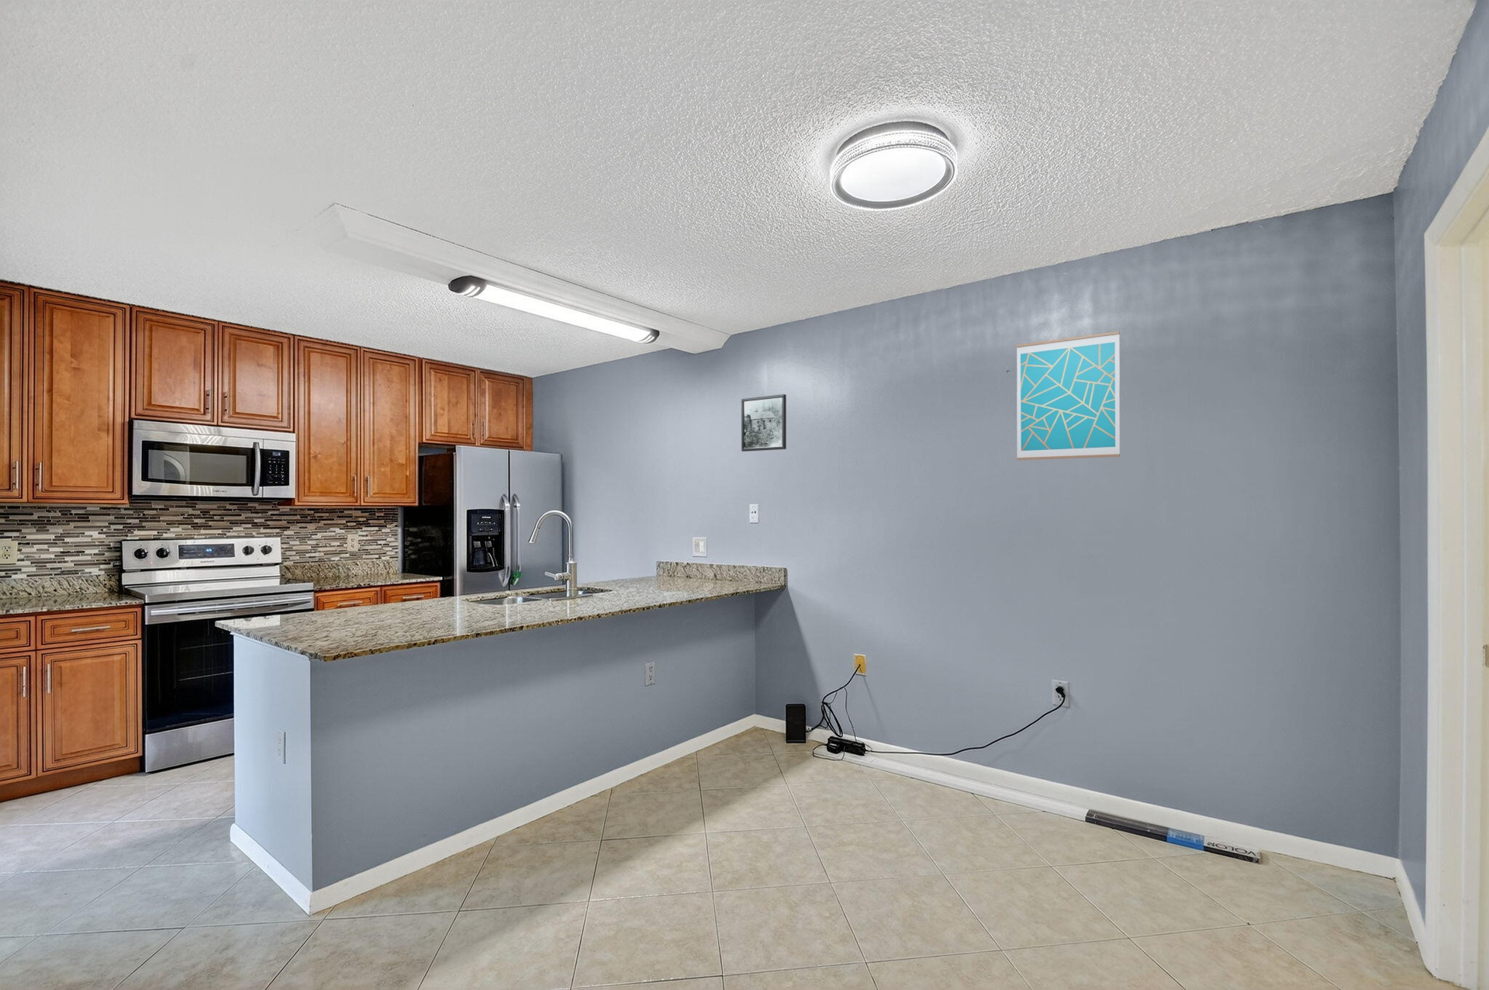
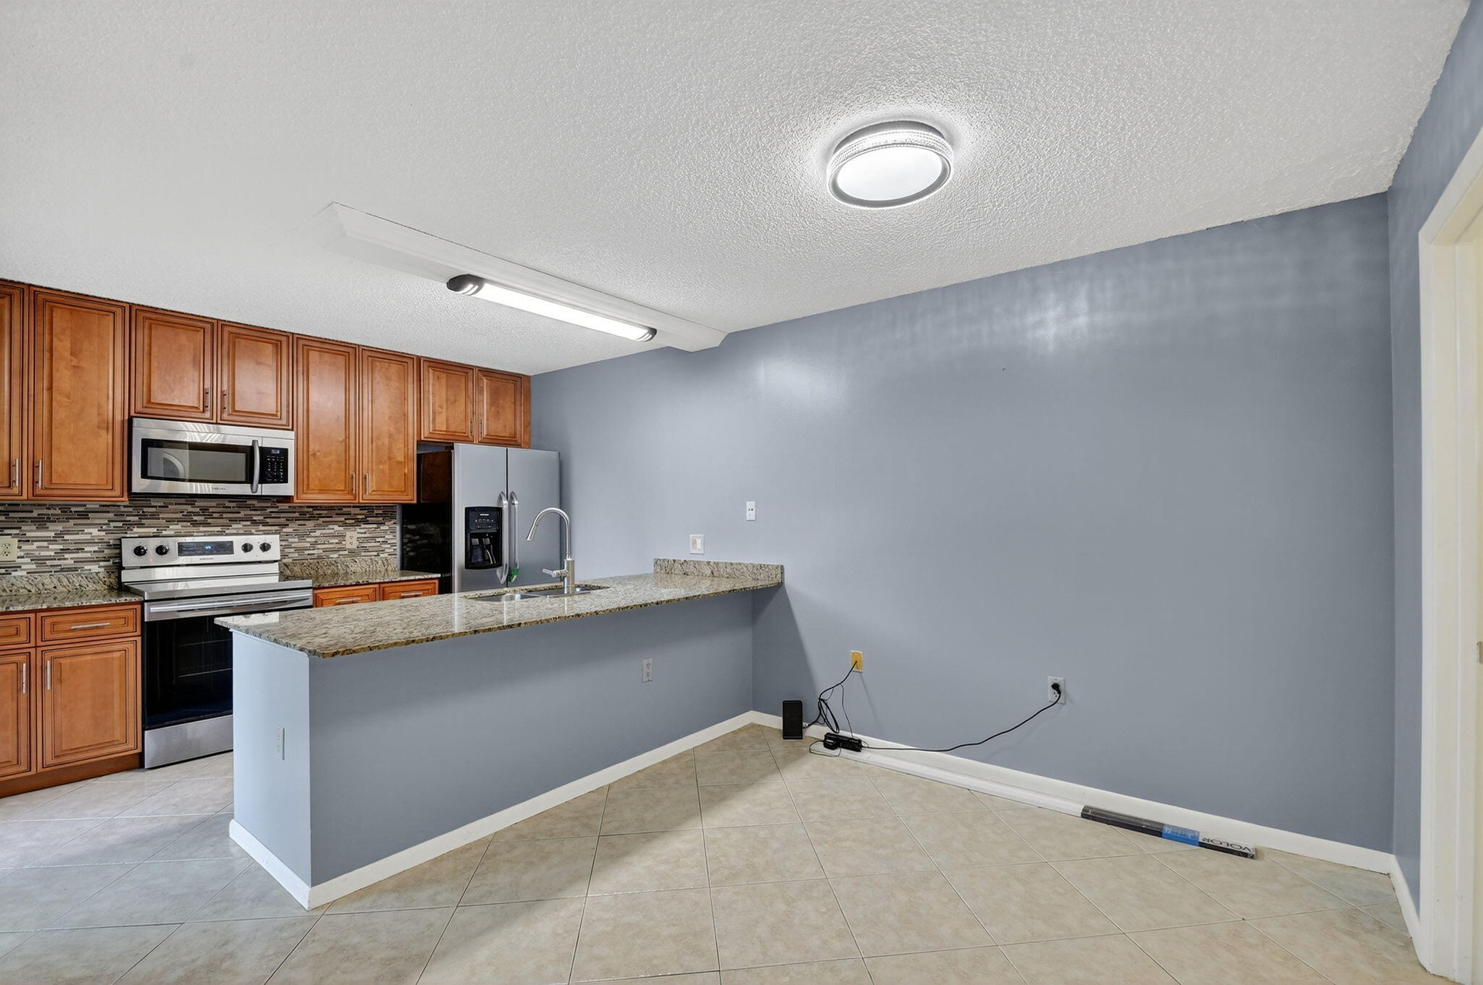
- wall art [1016,330,1121,461]
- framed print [740,393,788,452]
